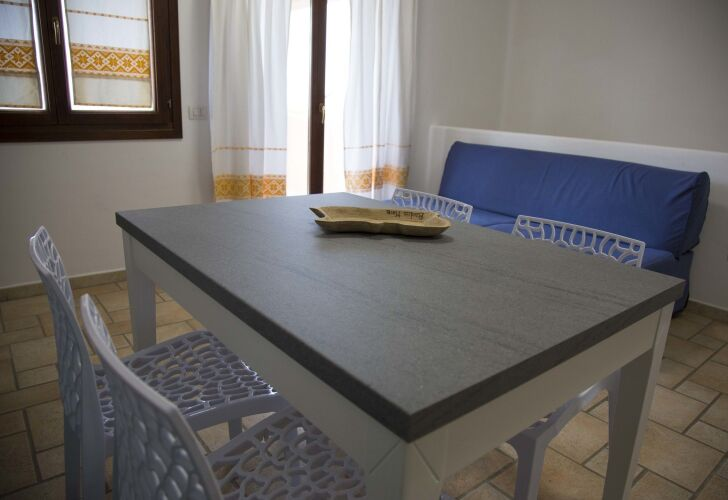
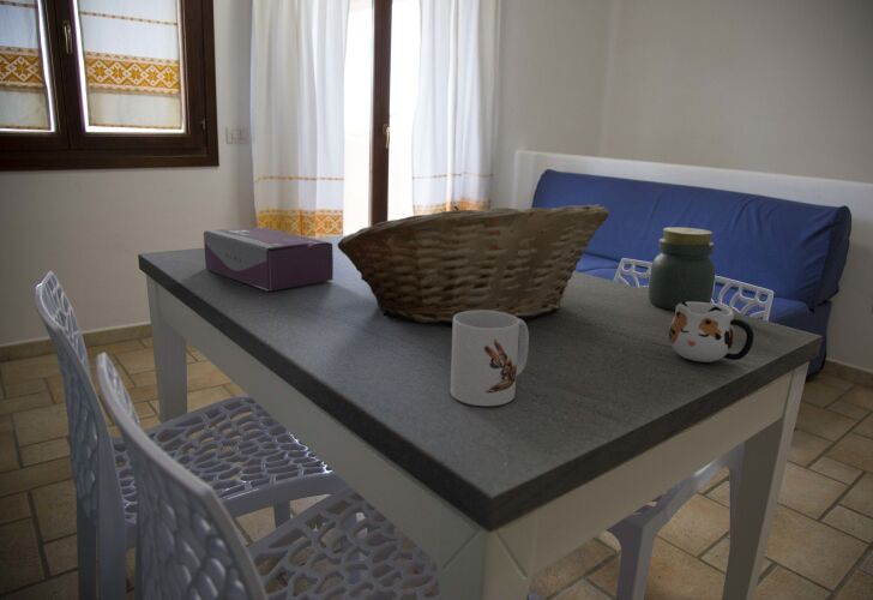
+ mug [450,310,530,407]
+ jar [648,226,716,312]
+ mug [668,301,755,364]
+ fruit basket [336,203,610,325]
+ tissue box [203,226,335,292]
